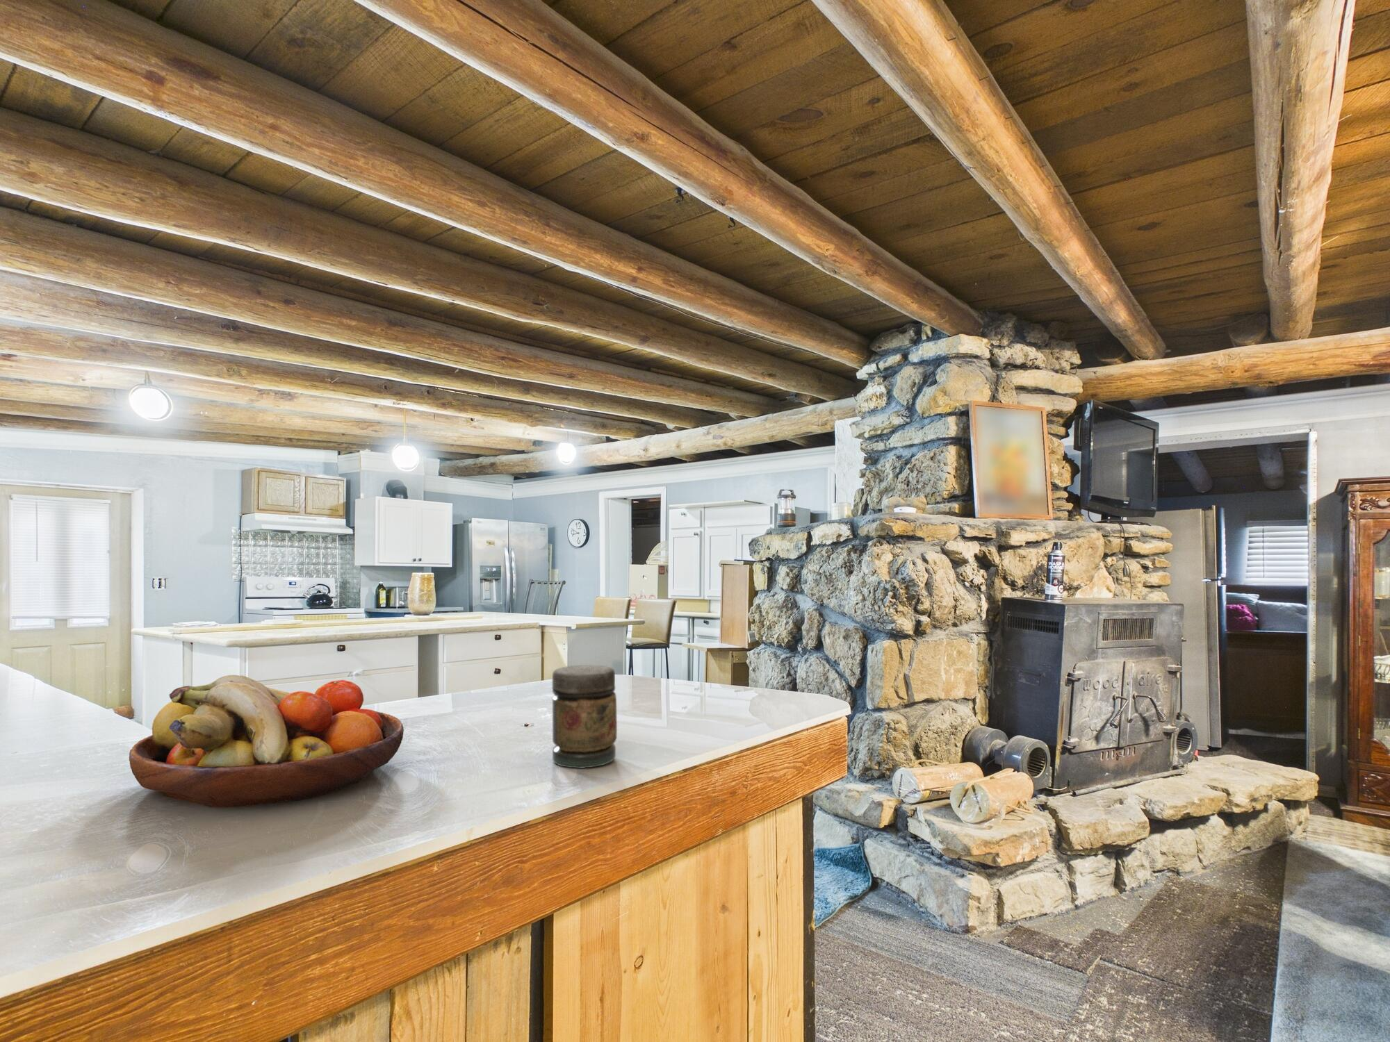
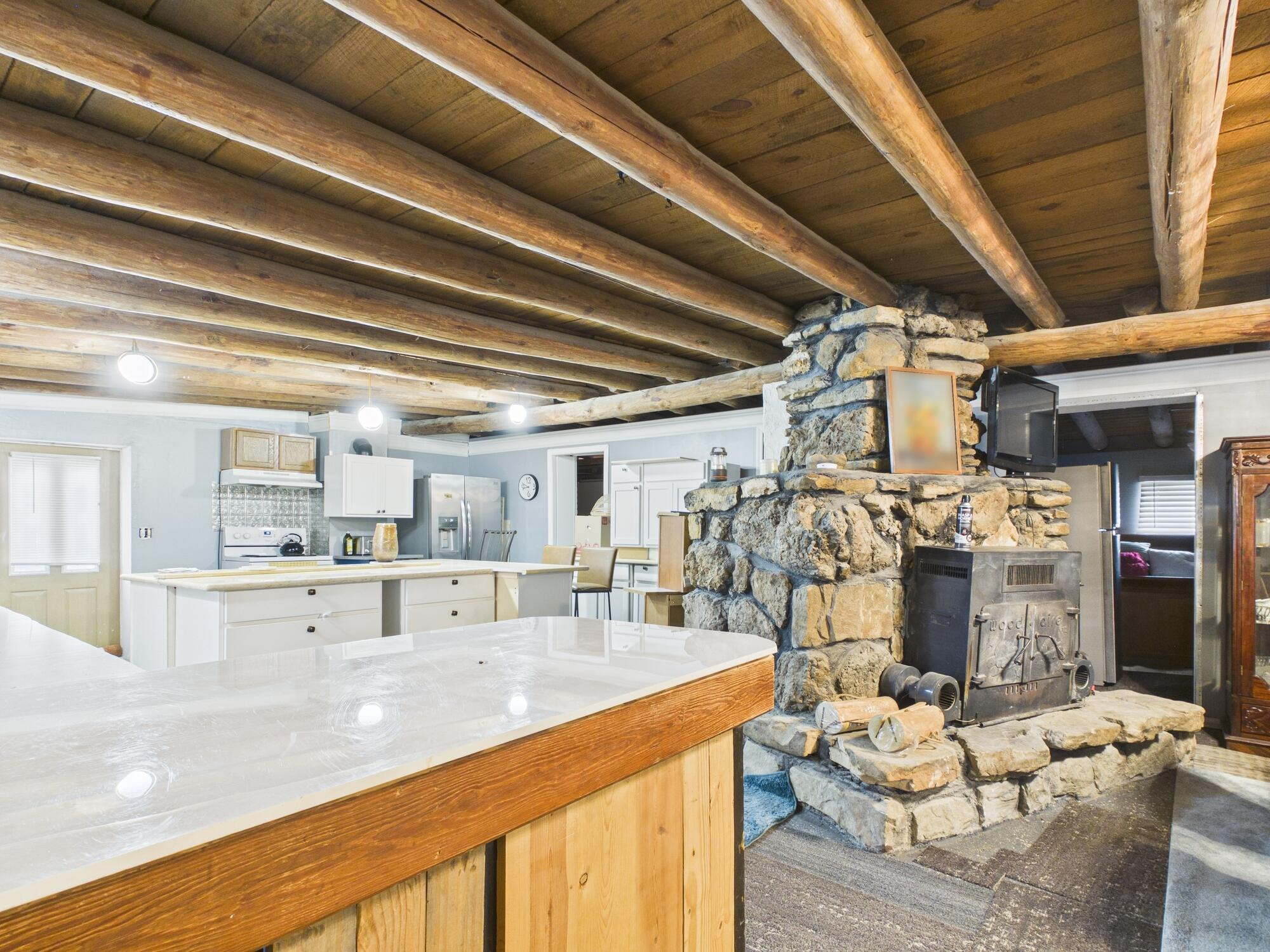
- fruit bowl [128,674,405,808]
- jar [552,664,618,769]
